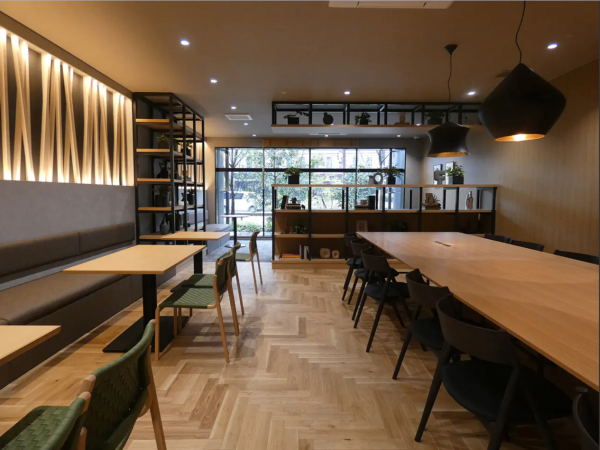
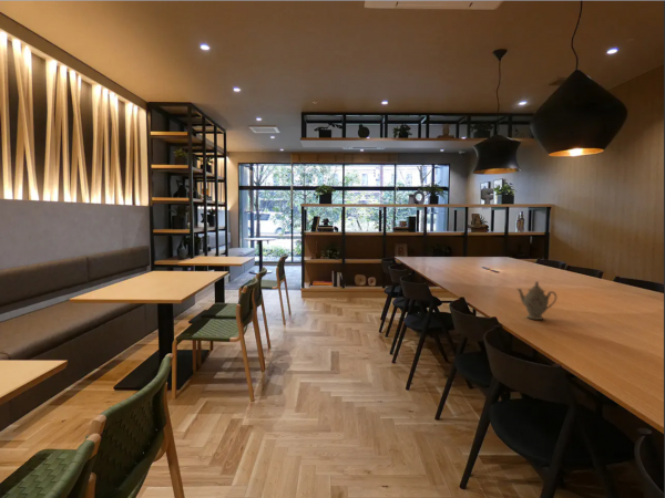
+ chinaware [515,280,557,321]
